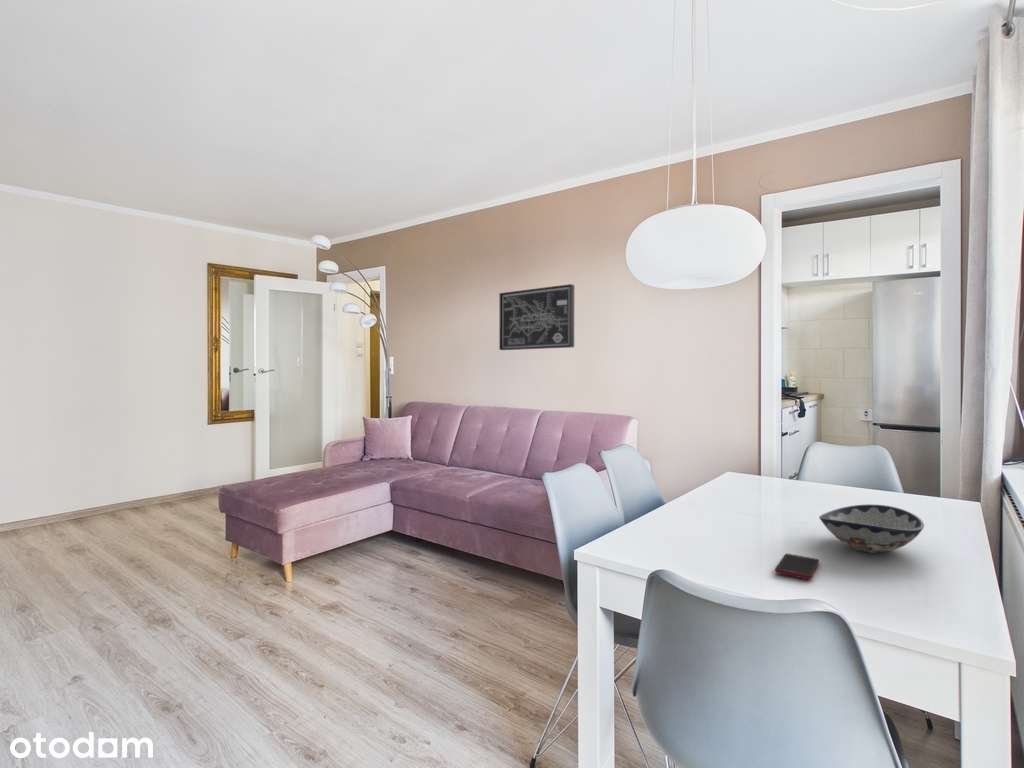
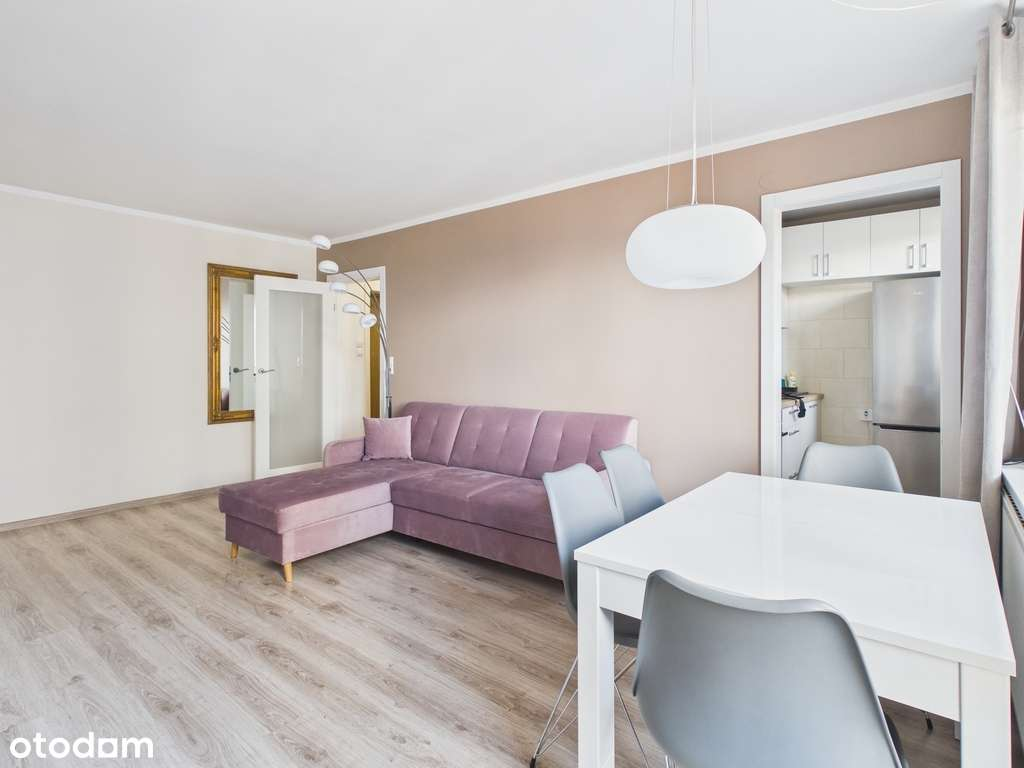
- wall art [498,283,575,351]
- cell phone [774,553,820,580]
- decorative bowl [818,503,925,554]
